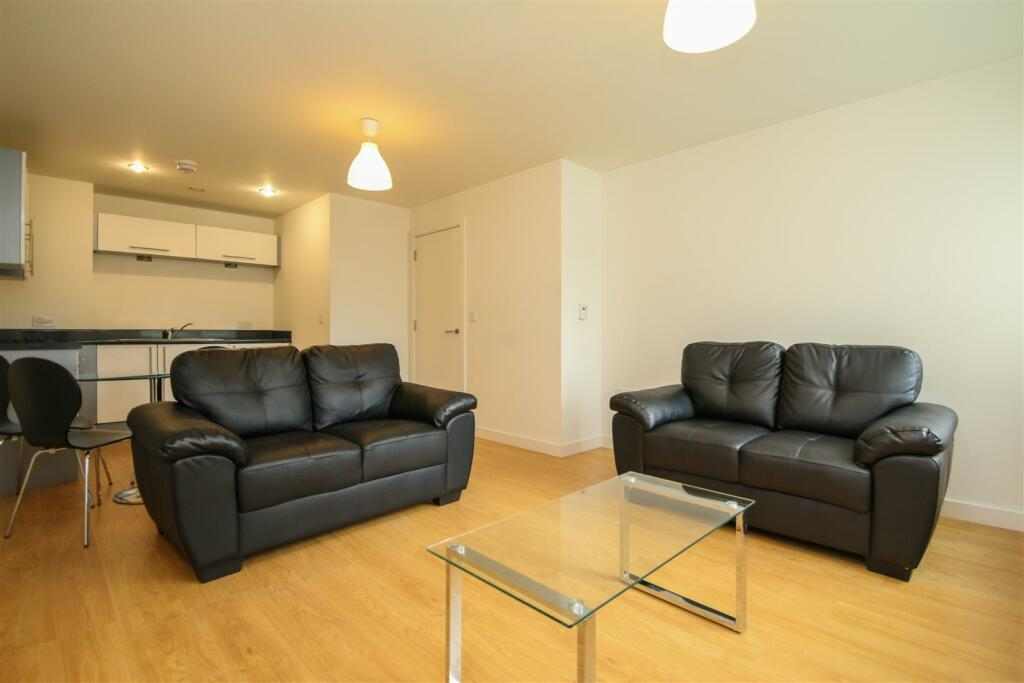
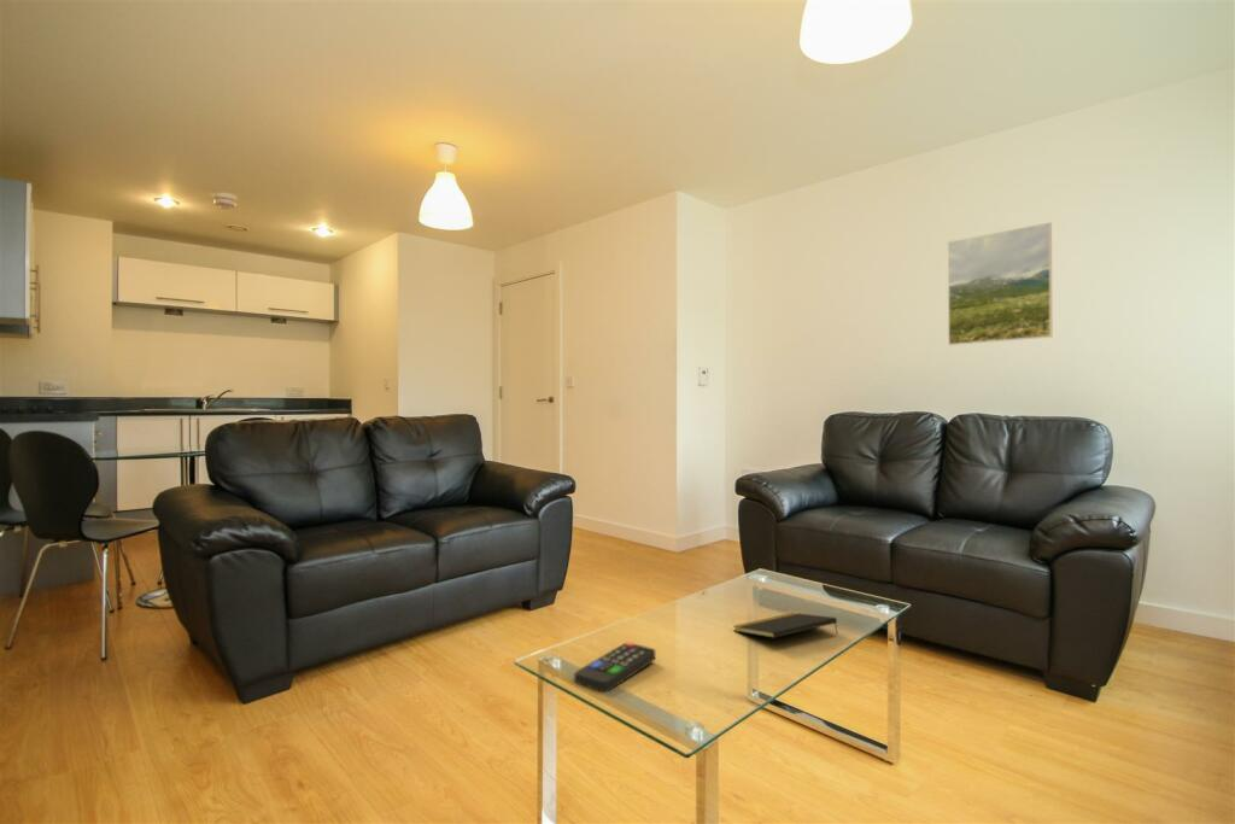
+ remote control [573,642,656,694]
+ notepad [732,612,838,639]
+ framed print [947,221,1053,346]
